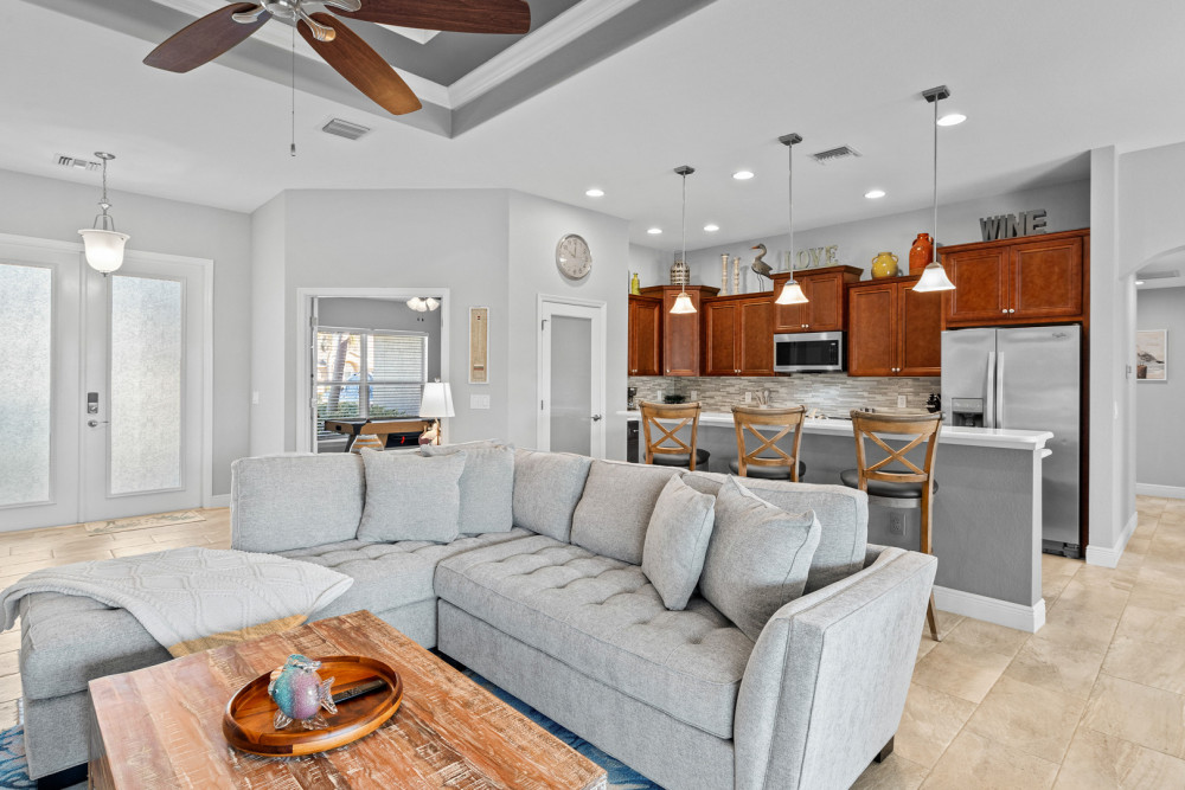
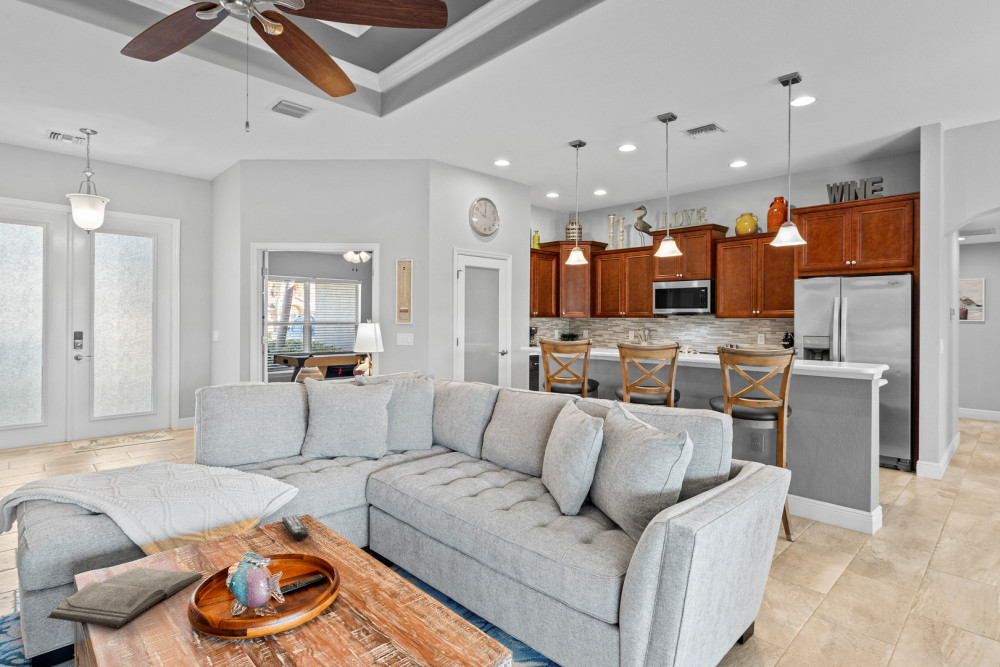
+ diary [46,565,205,629]
+ remote control [281,514,309,541]
